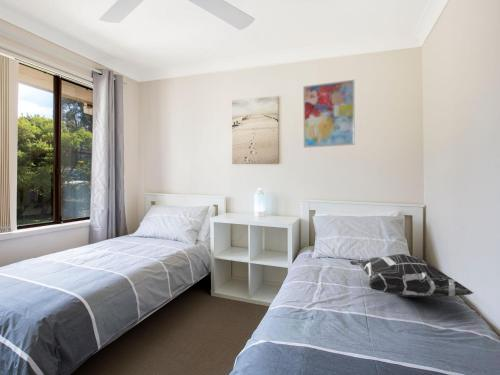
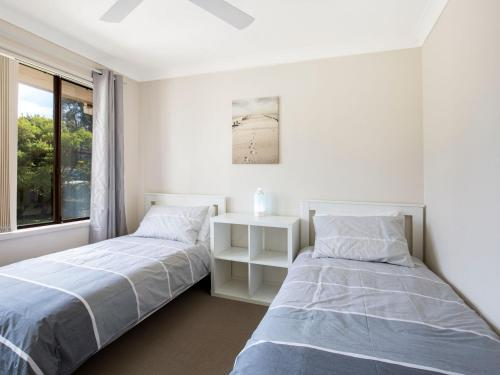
- decorative pillow [349,253,474,298]
- wall art [302,79,356,149]
